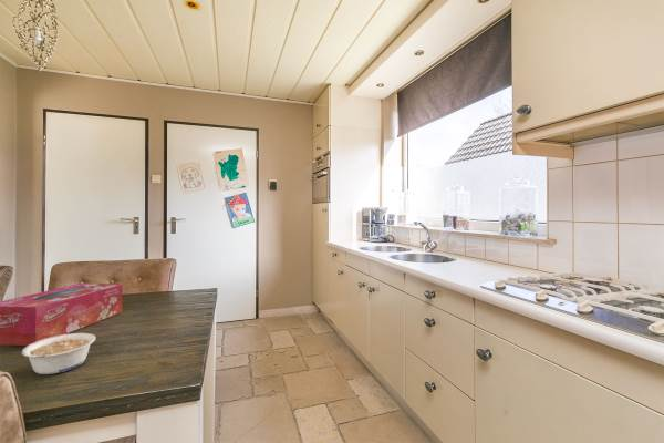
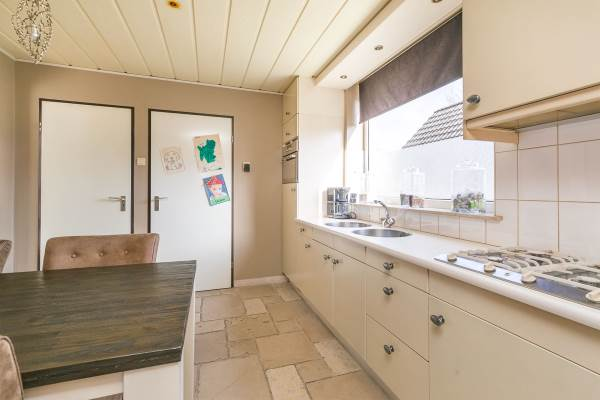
- tissue box [0,282,123,347]
- legume [21,332,97,375]
